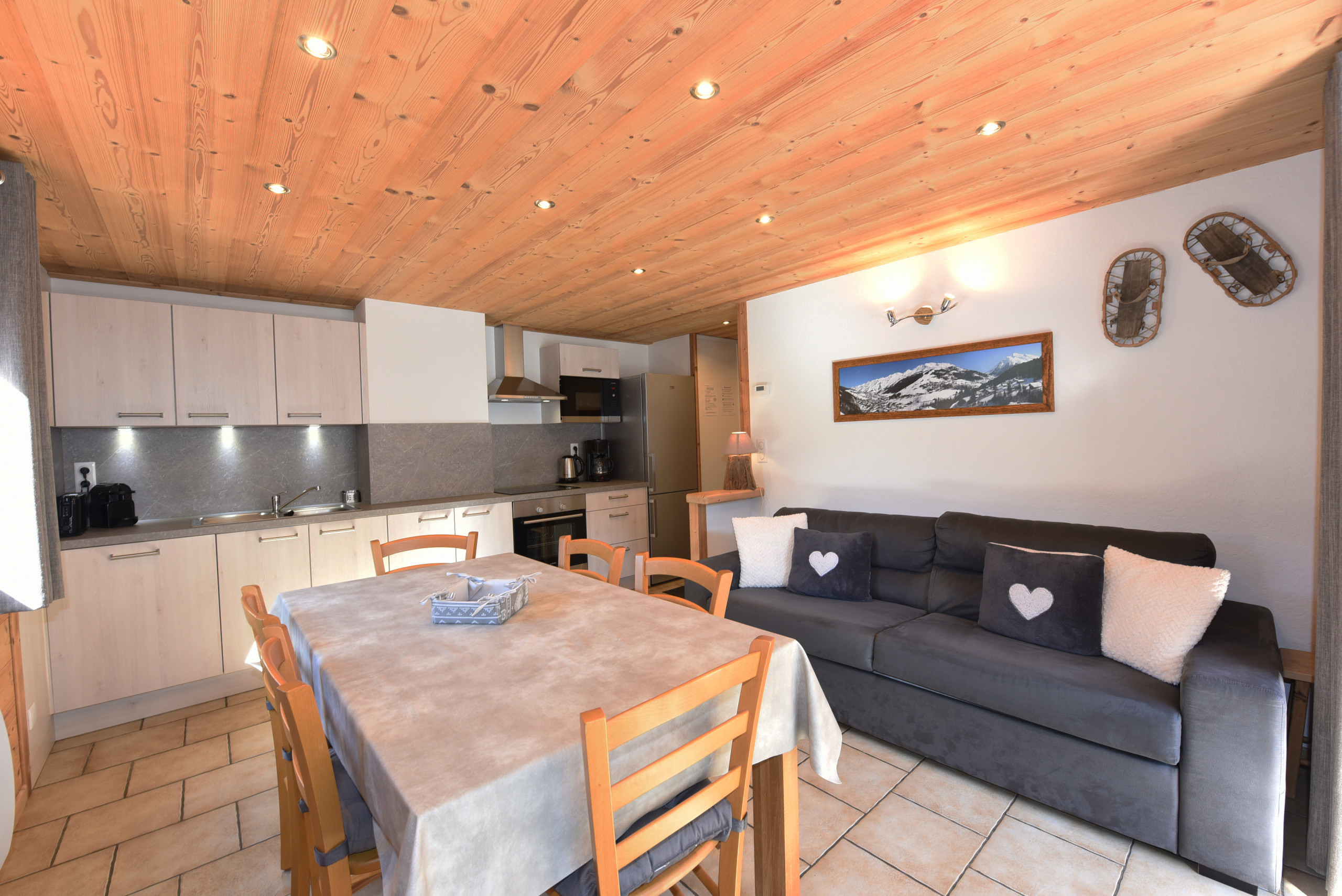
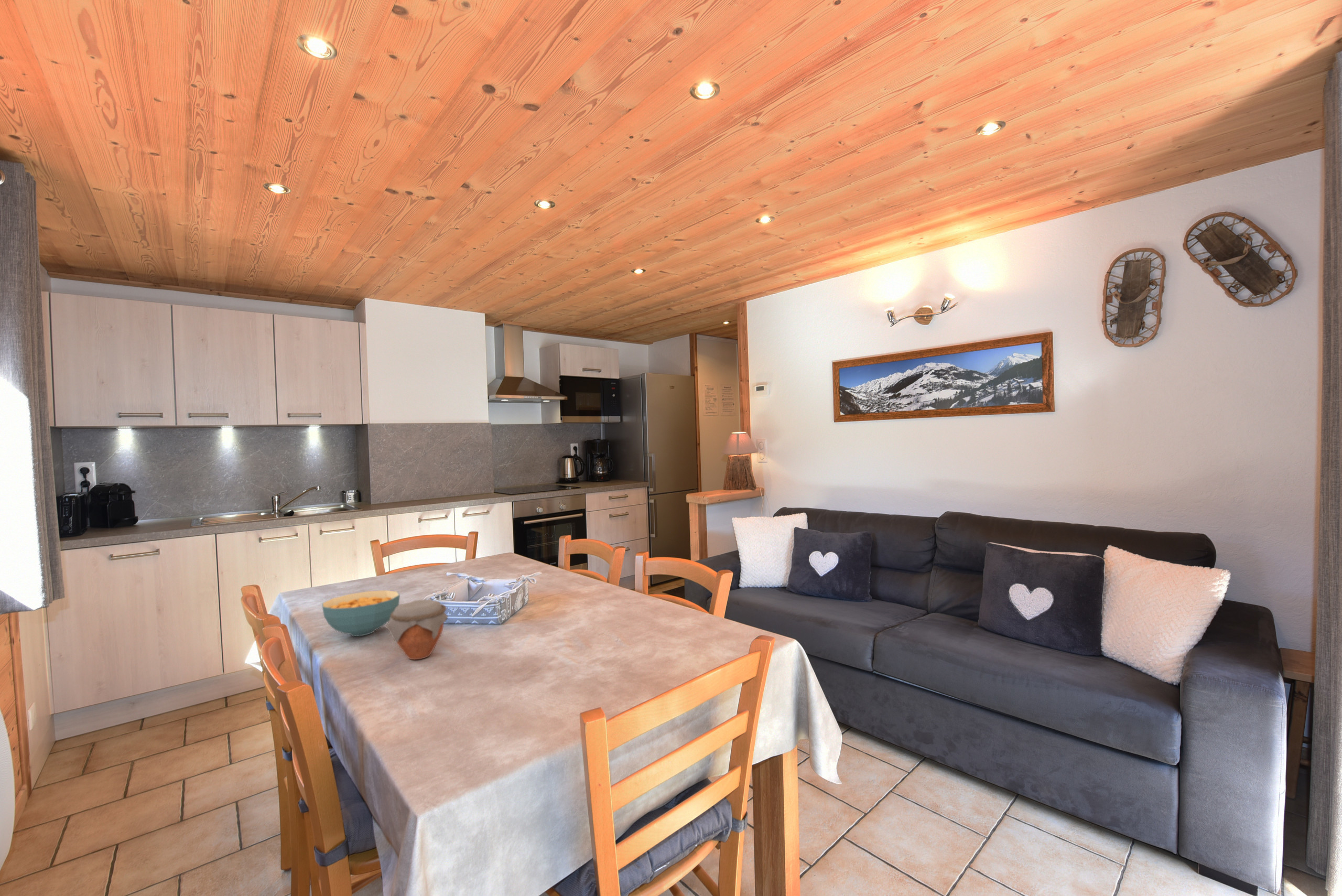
+ cereal bowl [321,590,401,637]
+ jar [384,599,448,661]
